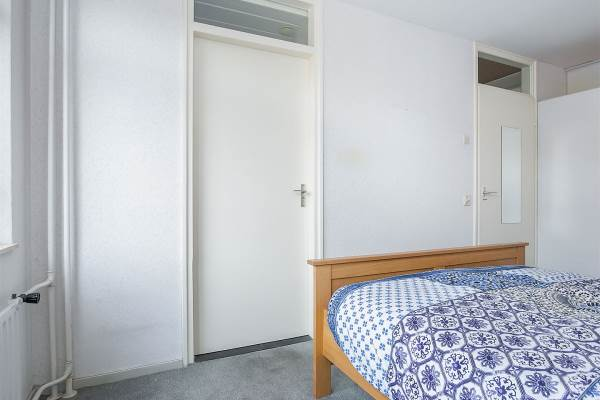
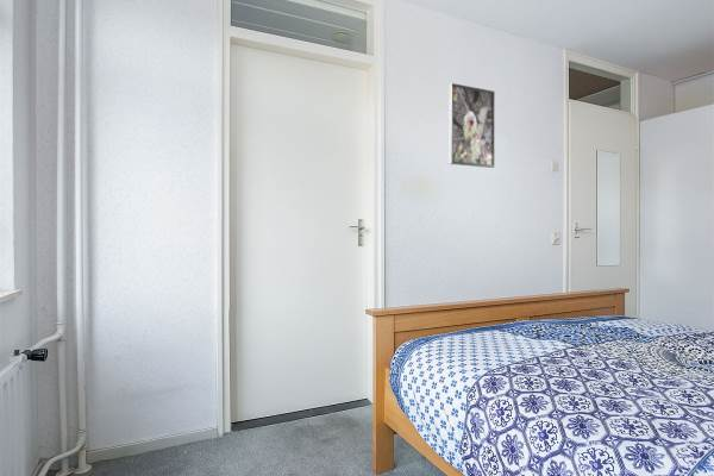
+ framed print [447,82,496,169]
